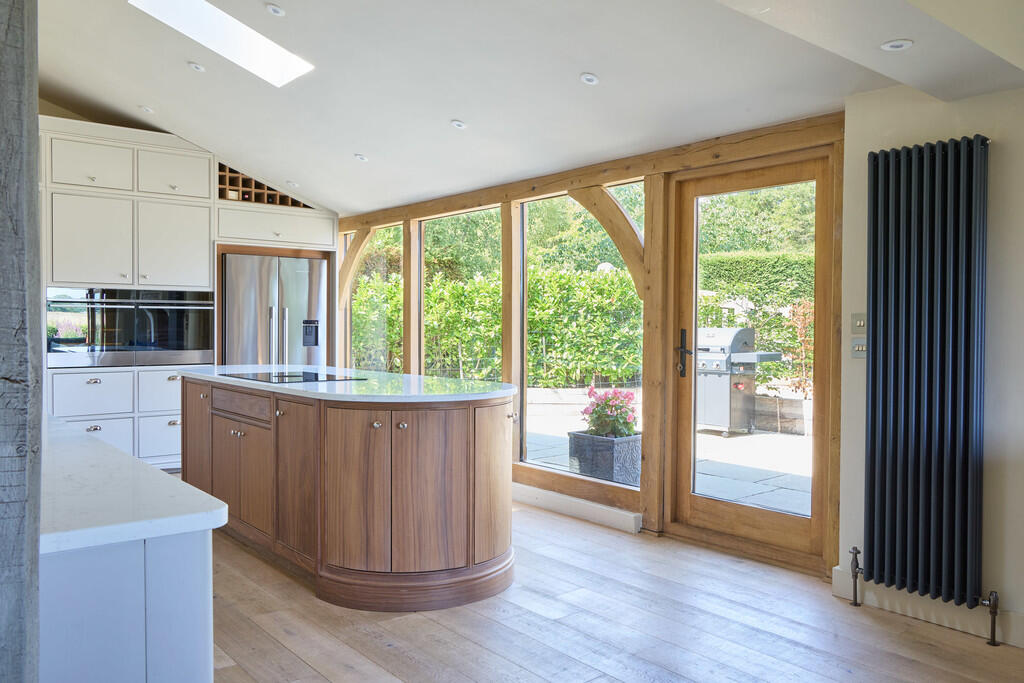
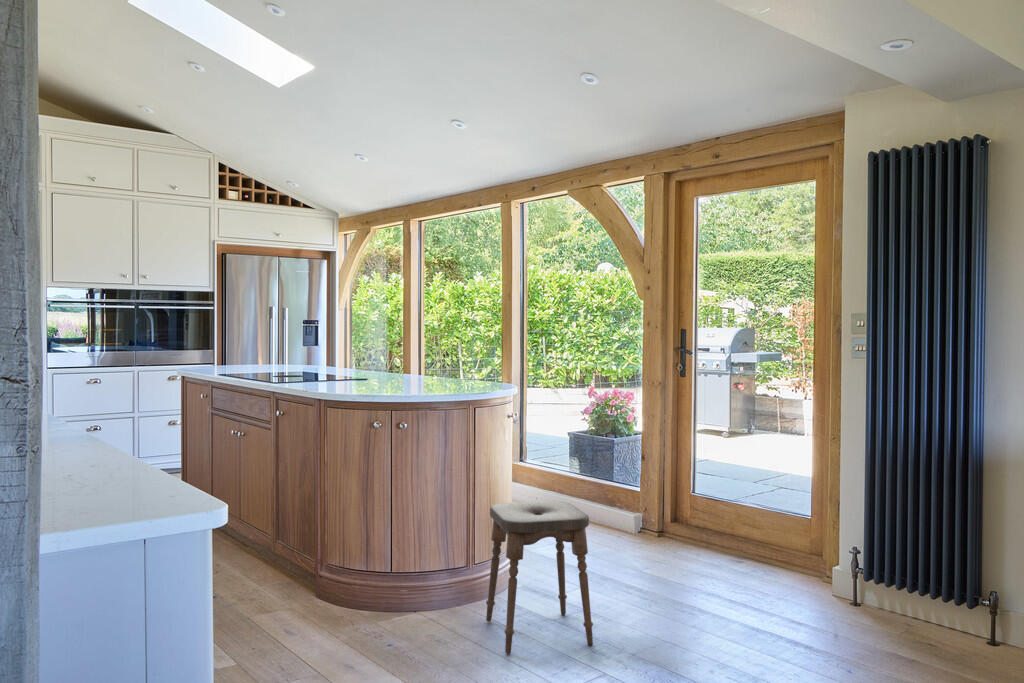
+ stool [485,500,594,655]
